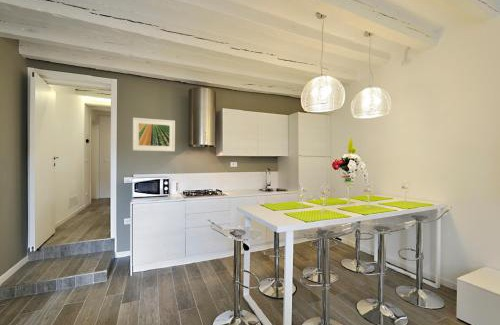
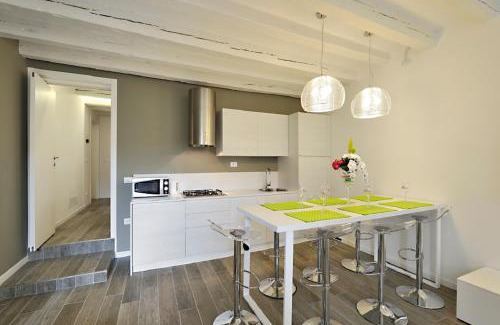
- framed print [132,117,176,152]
